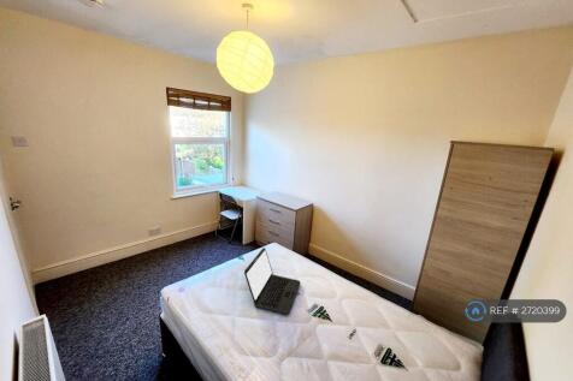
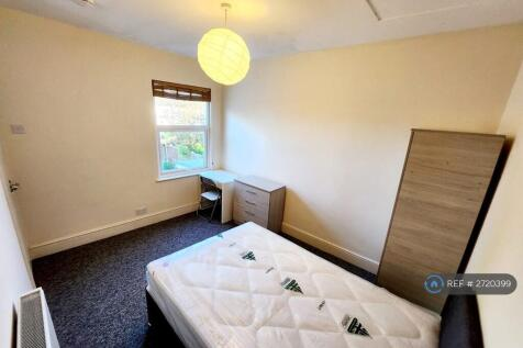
- laptop [243,246,301,317]
